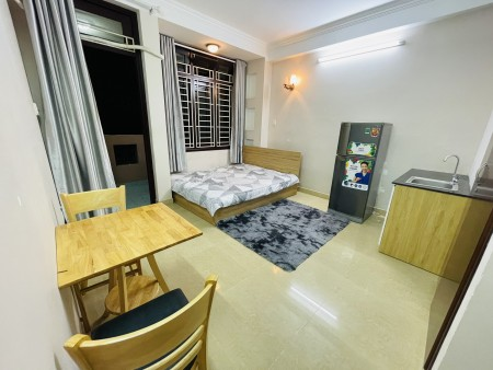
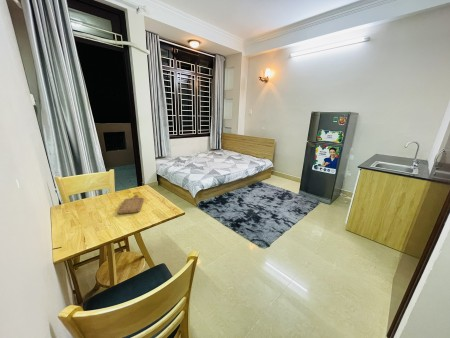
+ chopping board [116,194,145,215]
